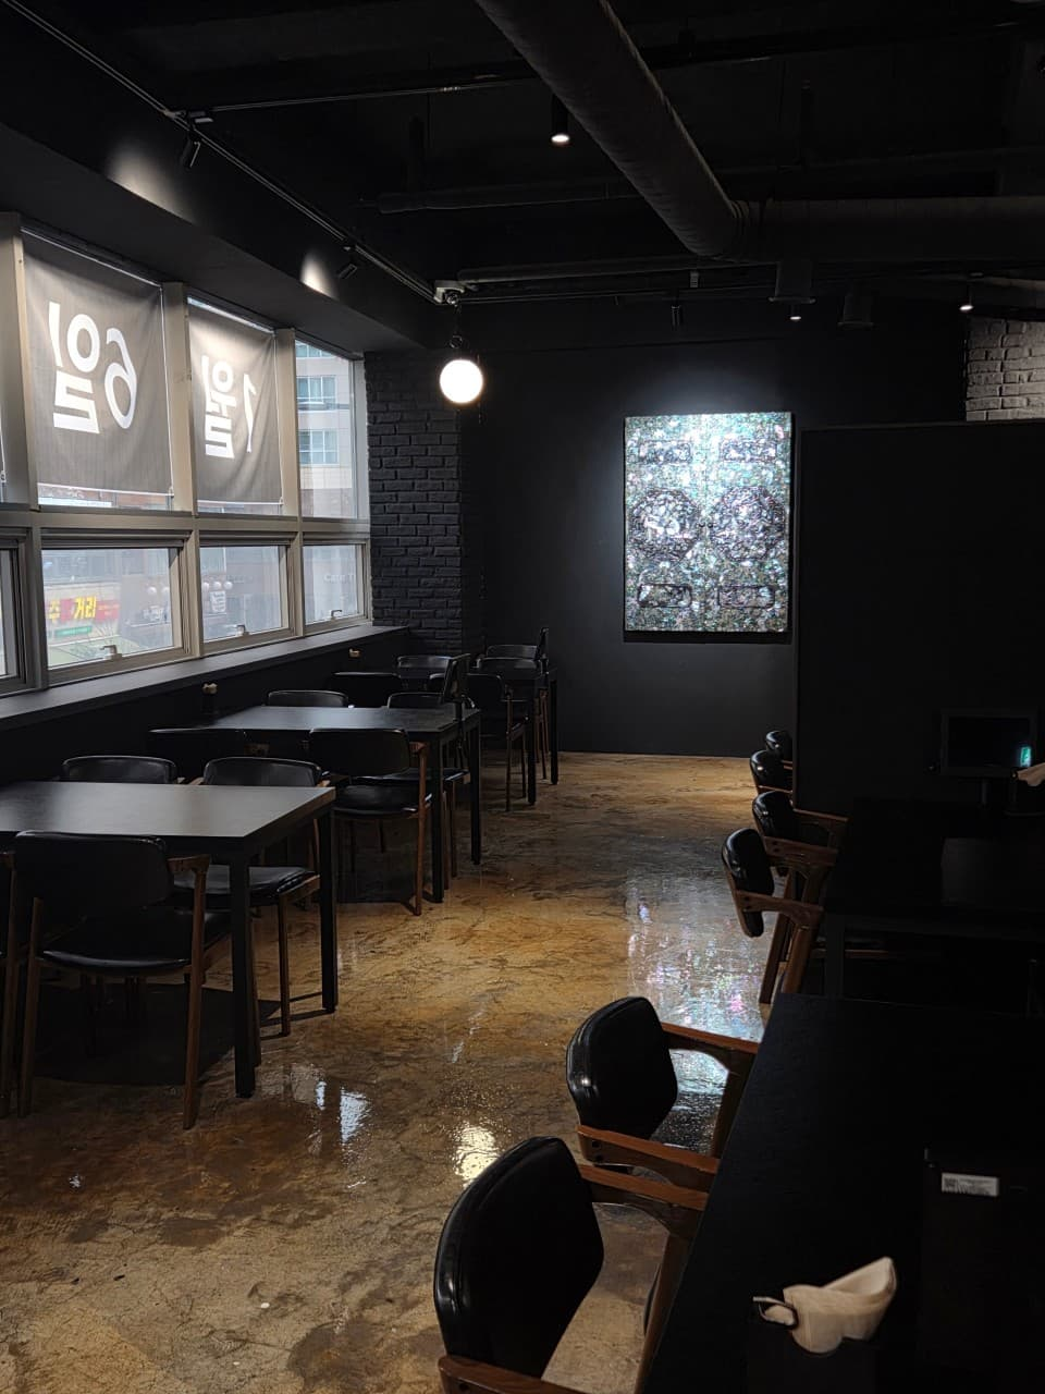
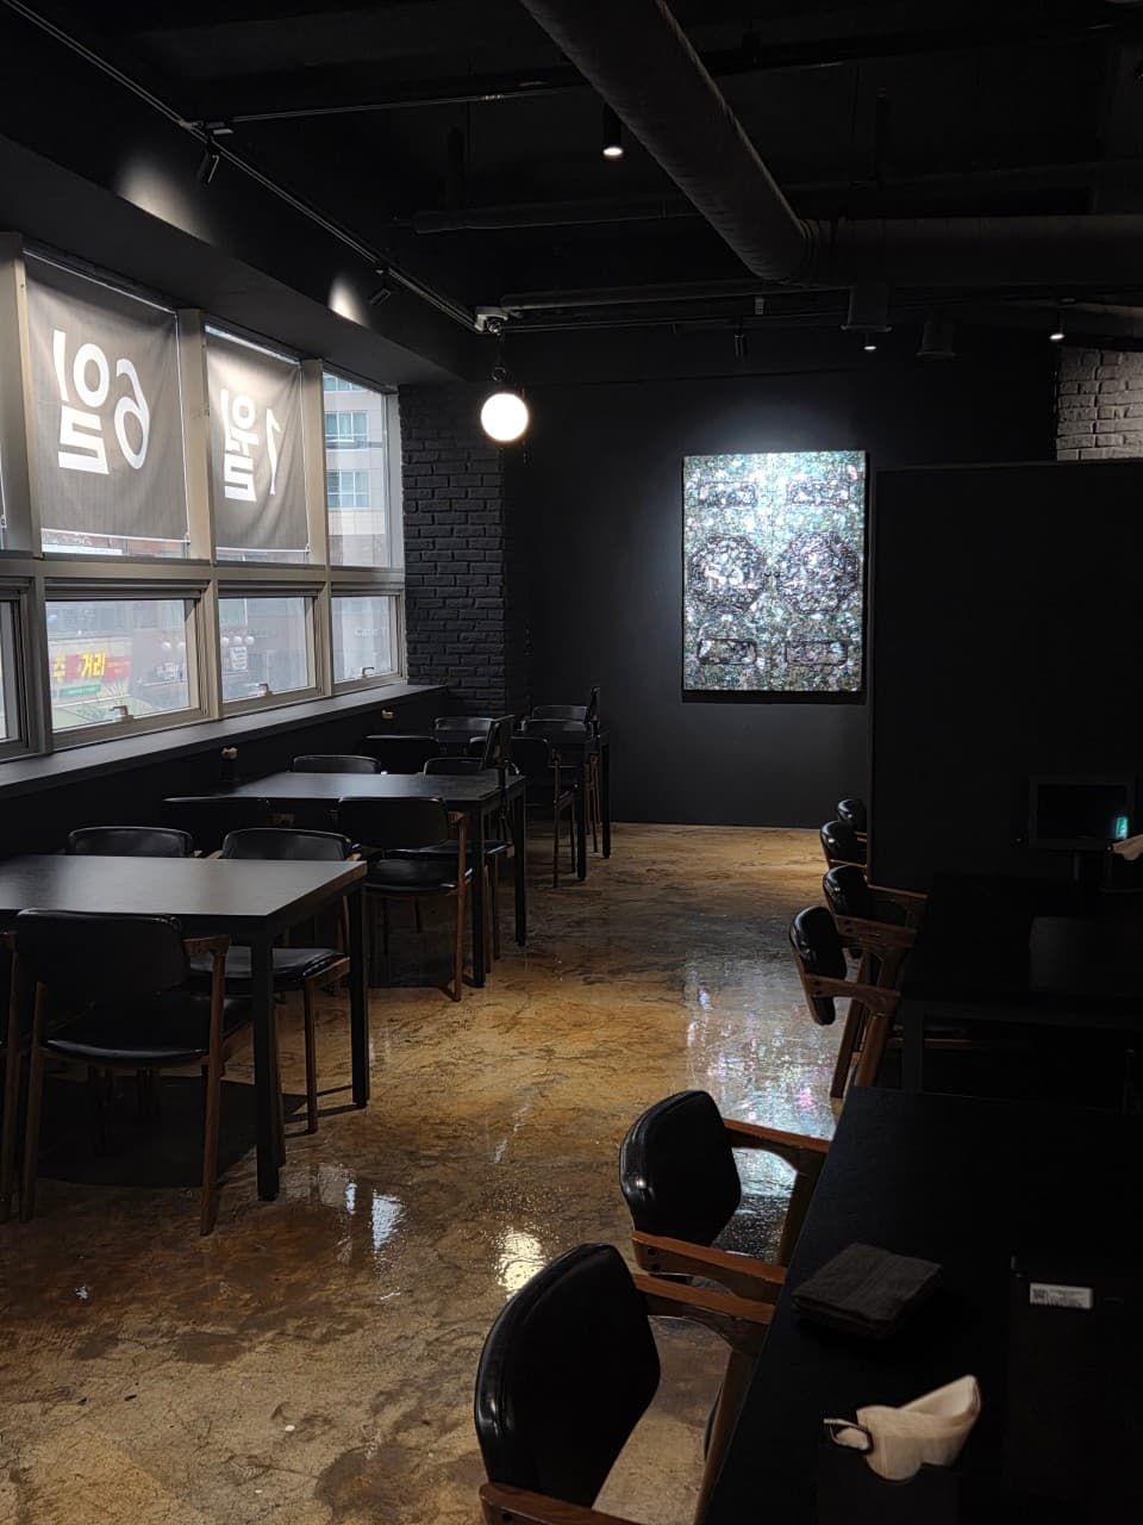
+ washcloth [789,1242,945,1341]
